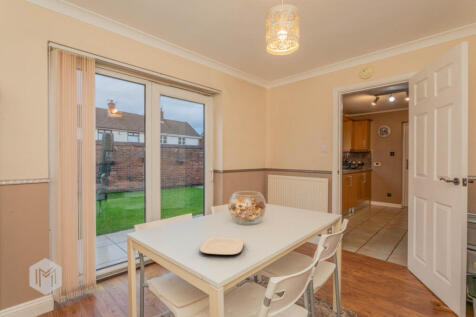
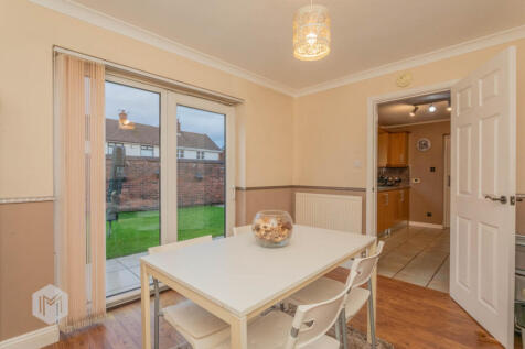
- plate [199,237,244,256]
